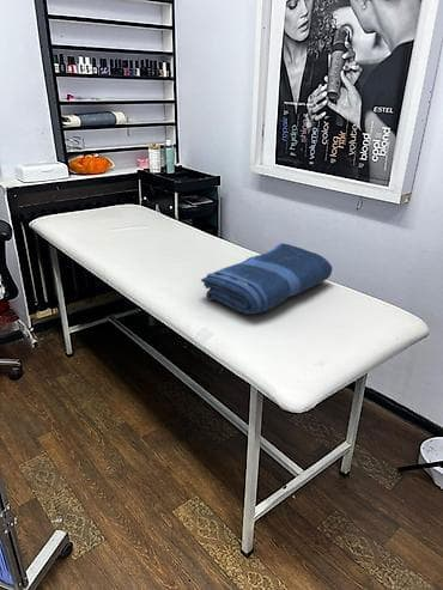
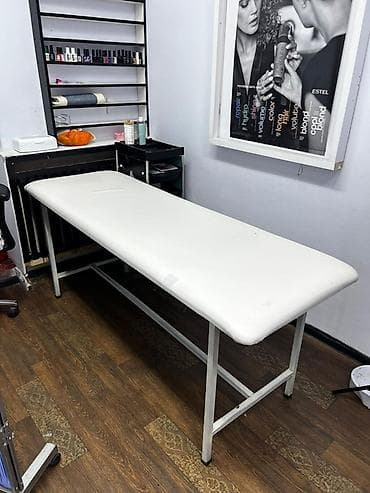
- towel [200,242,333,315]
